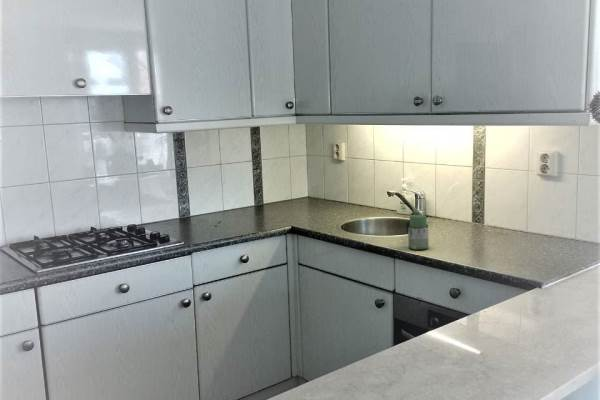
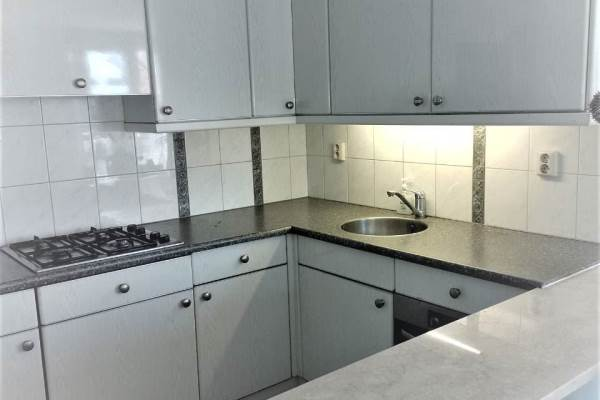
- jar [407,214,430,251]
